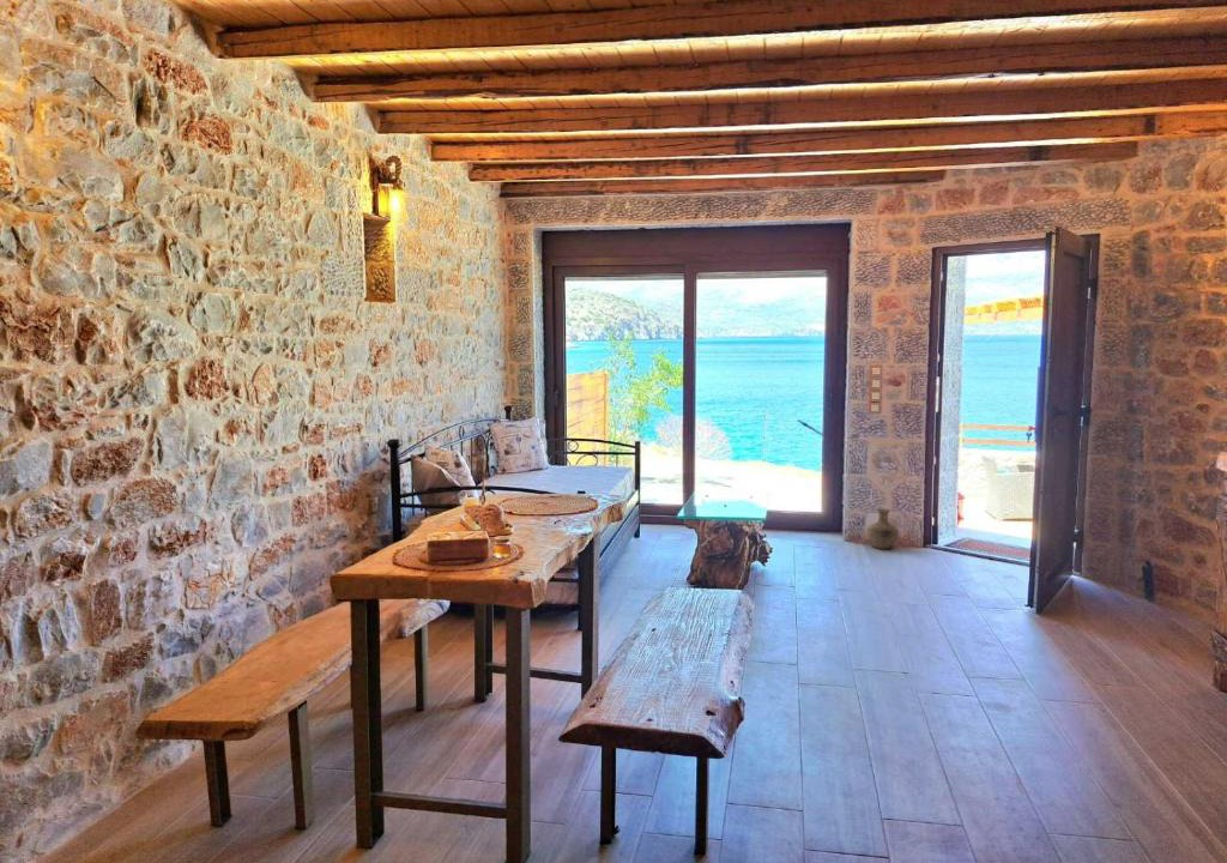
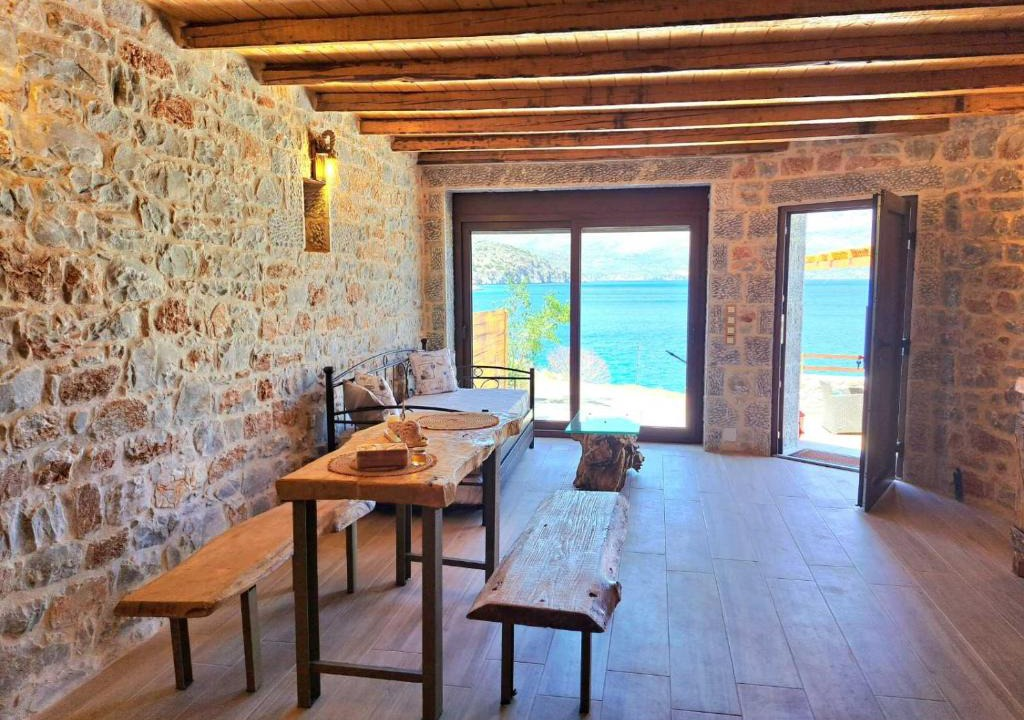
- vase [866,507,900,550]
